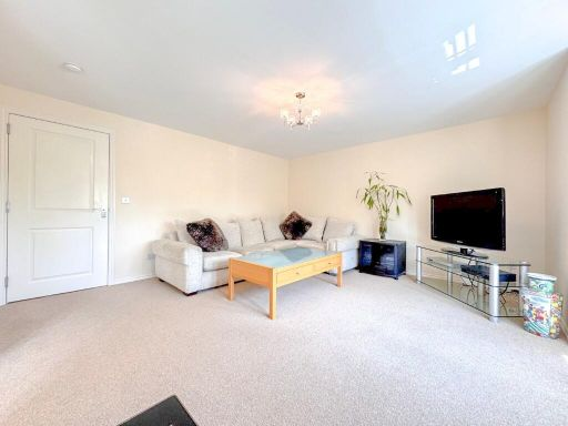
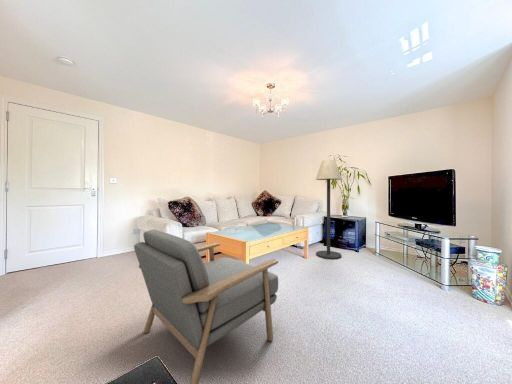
+ floor lamp [315,159,343,260]
+ armchair [133,229,279,384]
